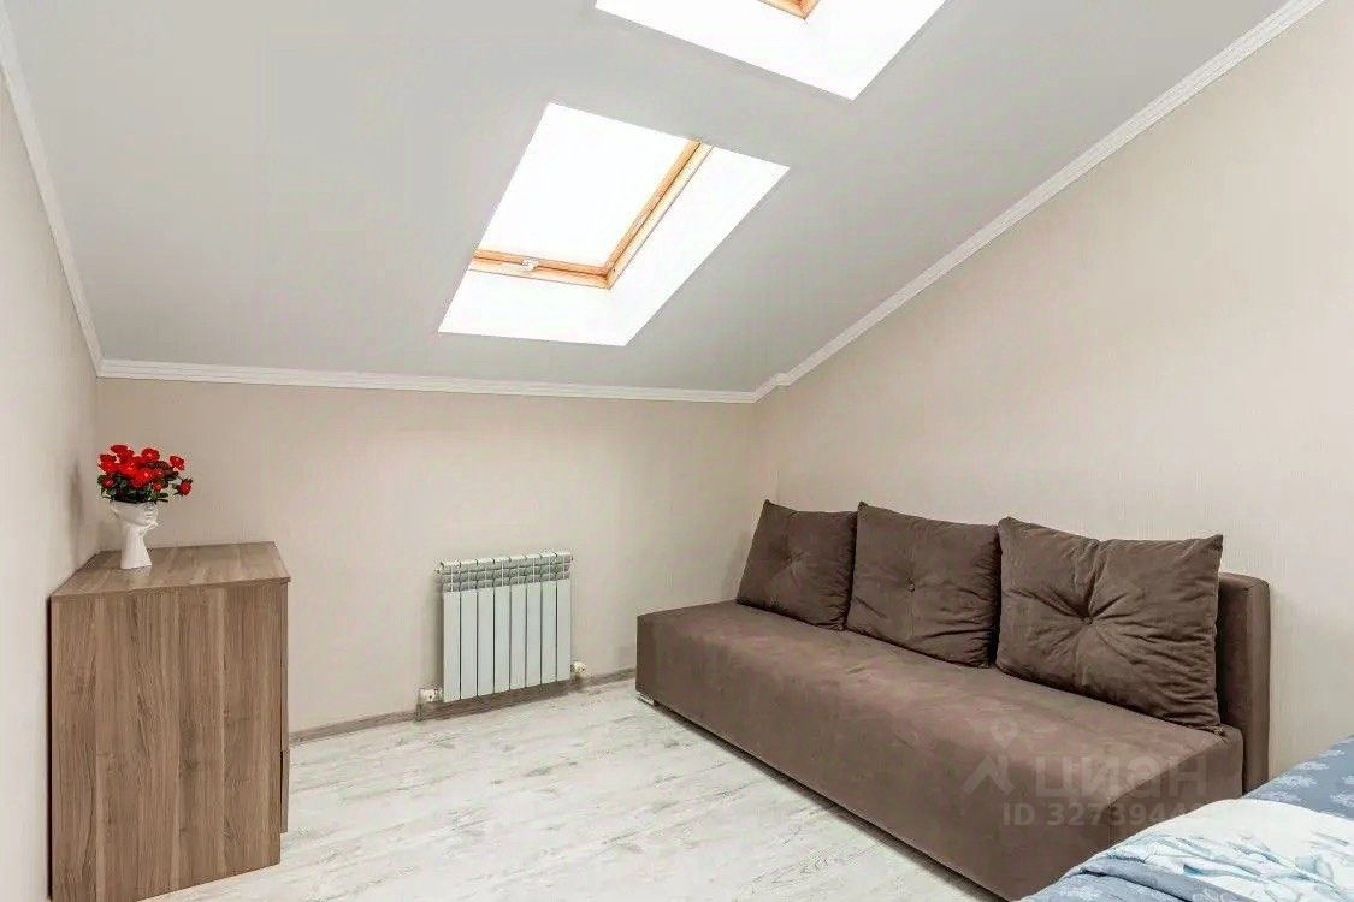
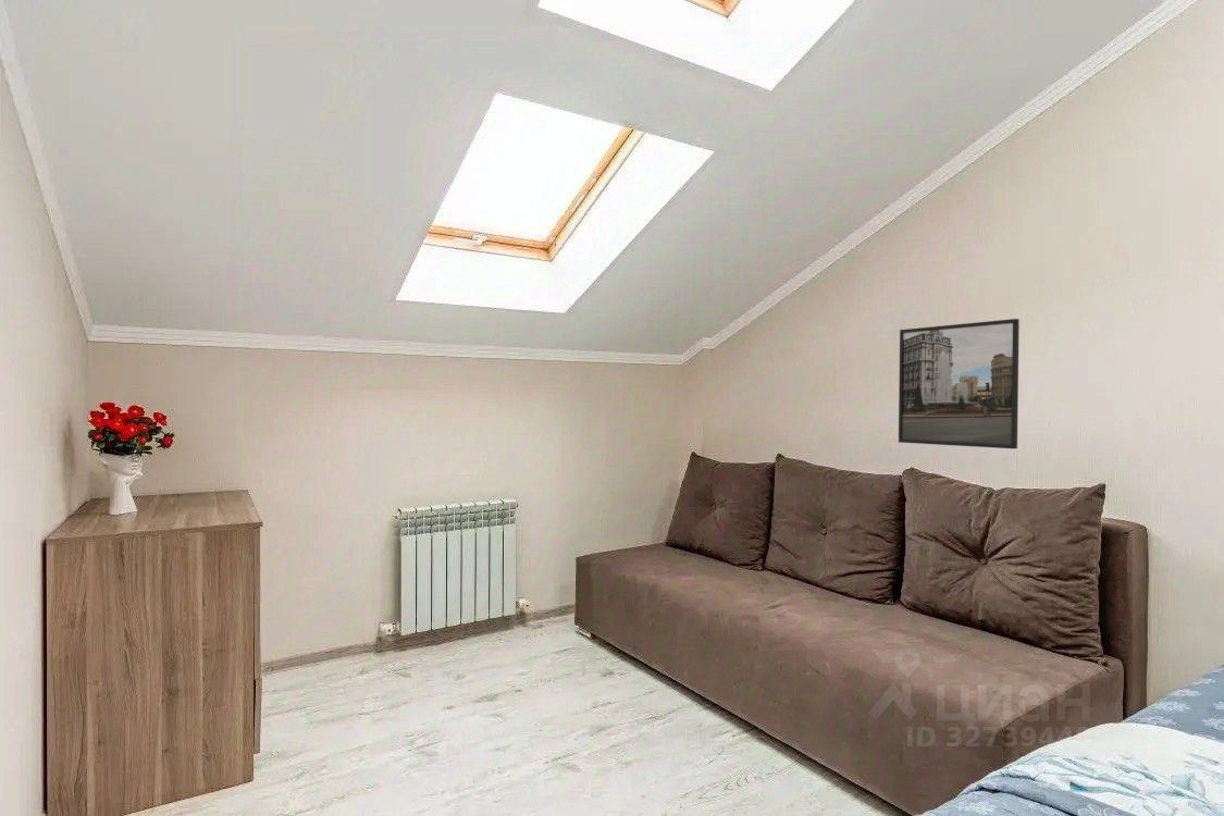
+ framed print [898,318,1021,450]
